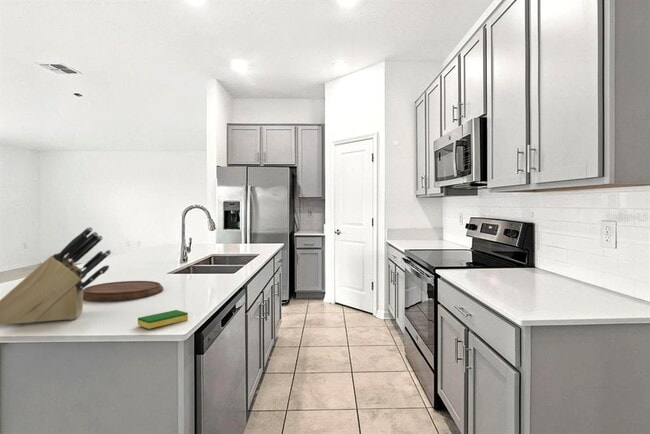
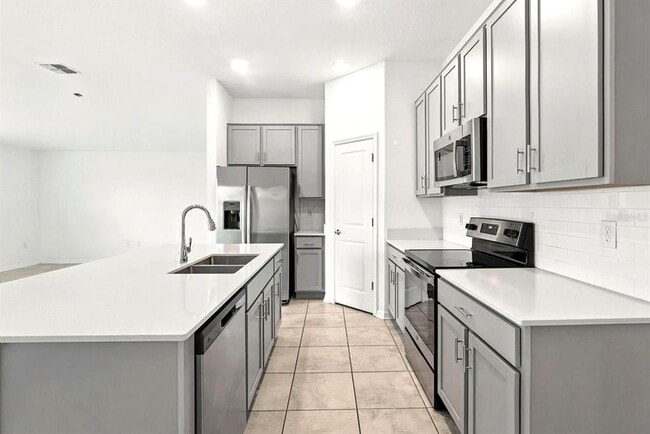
- cutting board [83,280,164,301]
- knife block [0,226,112,326]
- dish sponge [137,309,189,330]
